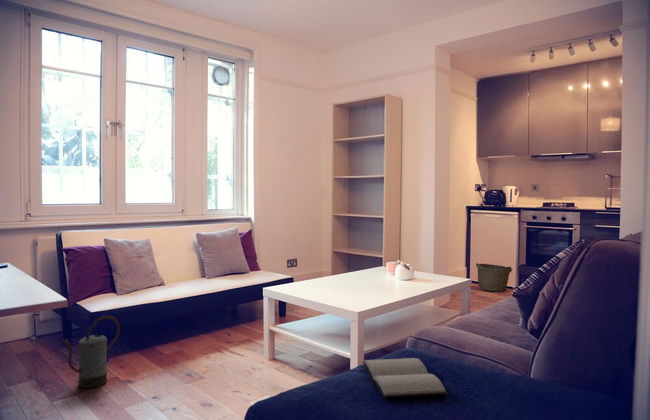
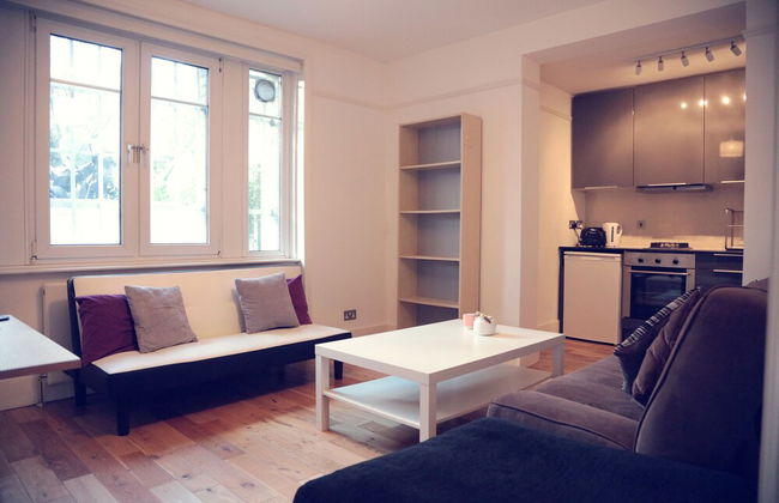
- basket [475,262,513,293]
- book [362,357,449,399]
- watering can [61,315,121,389]
